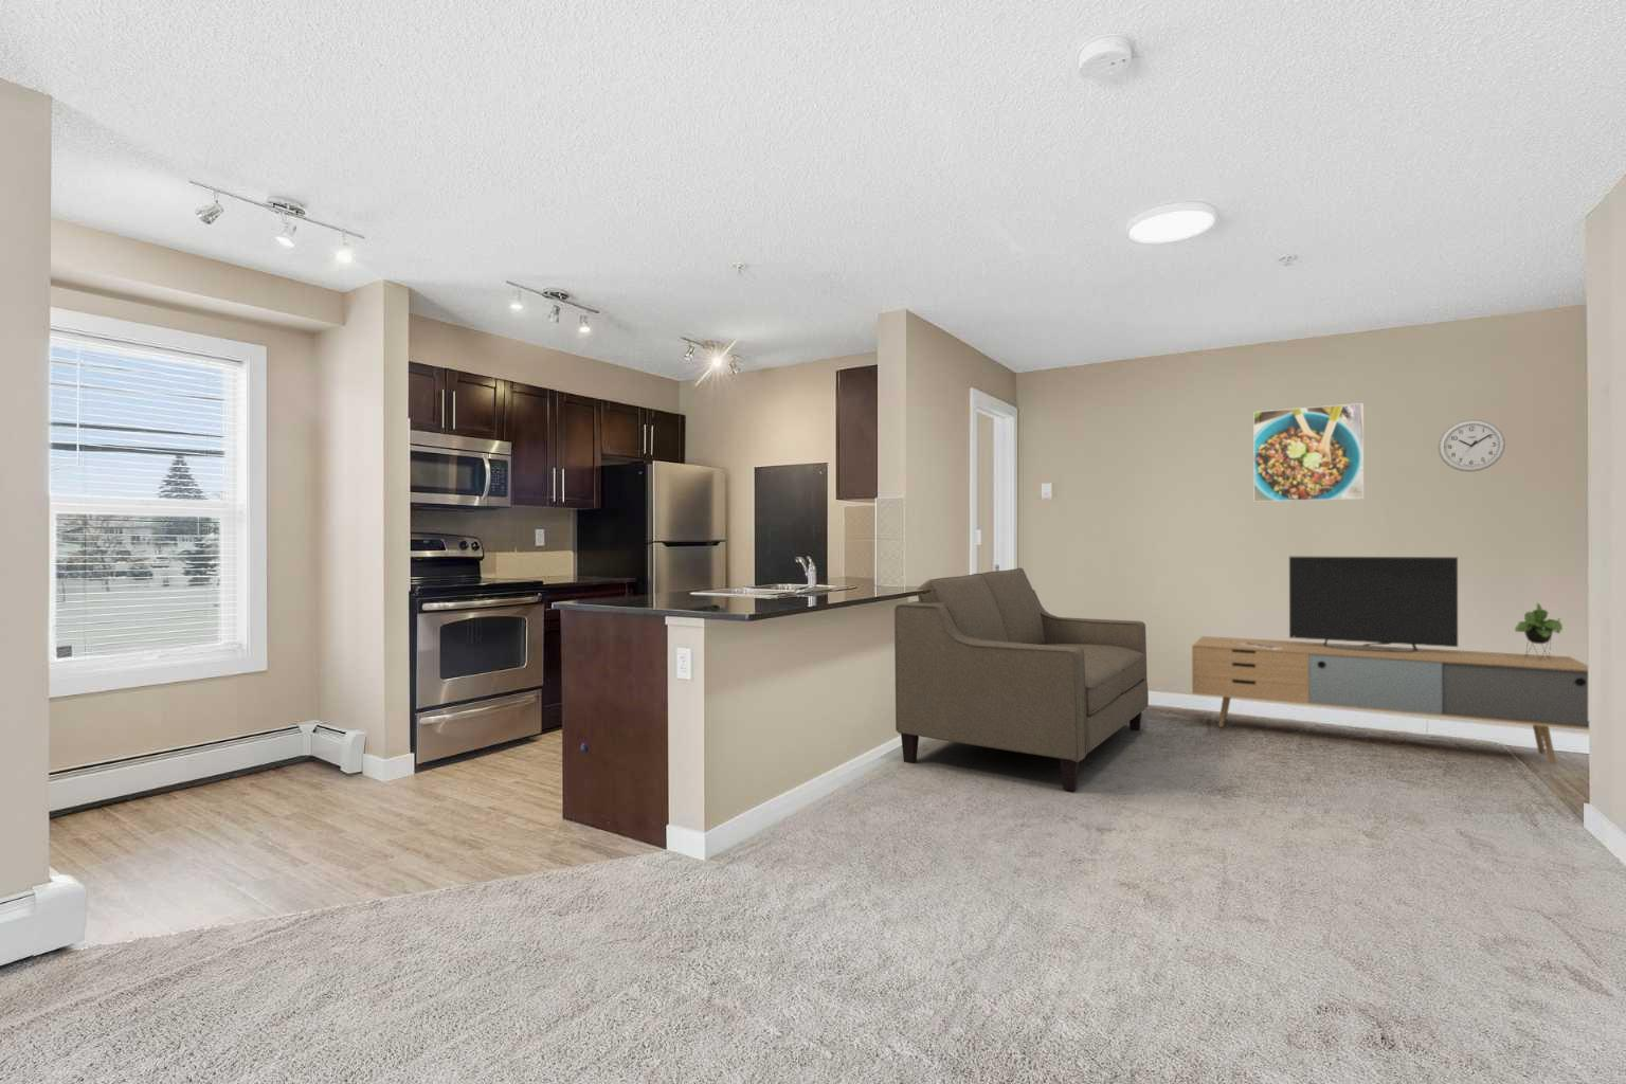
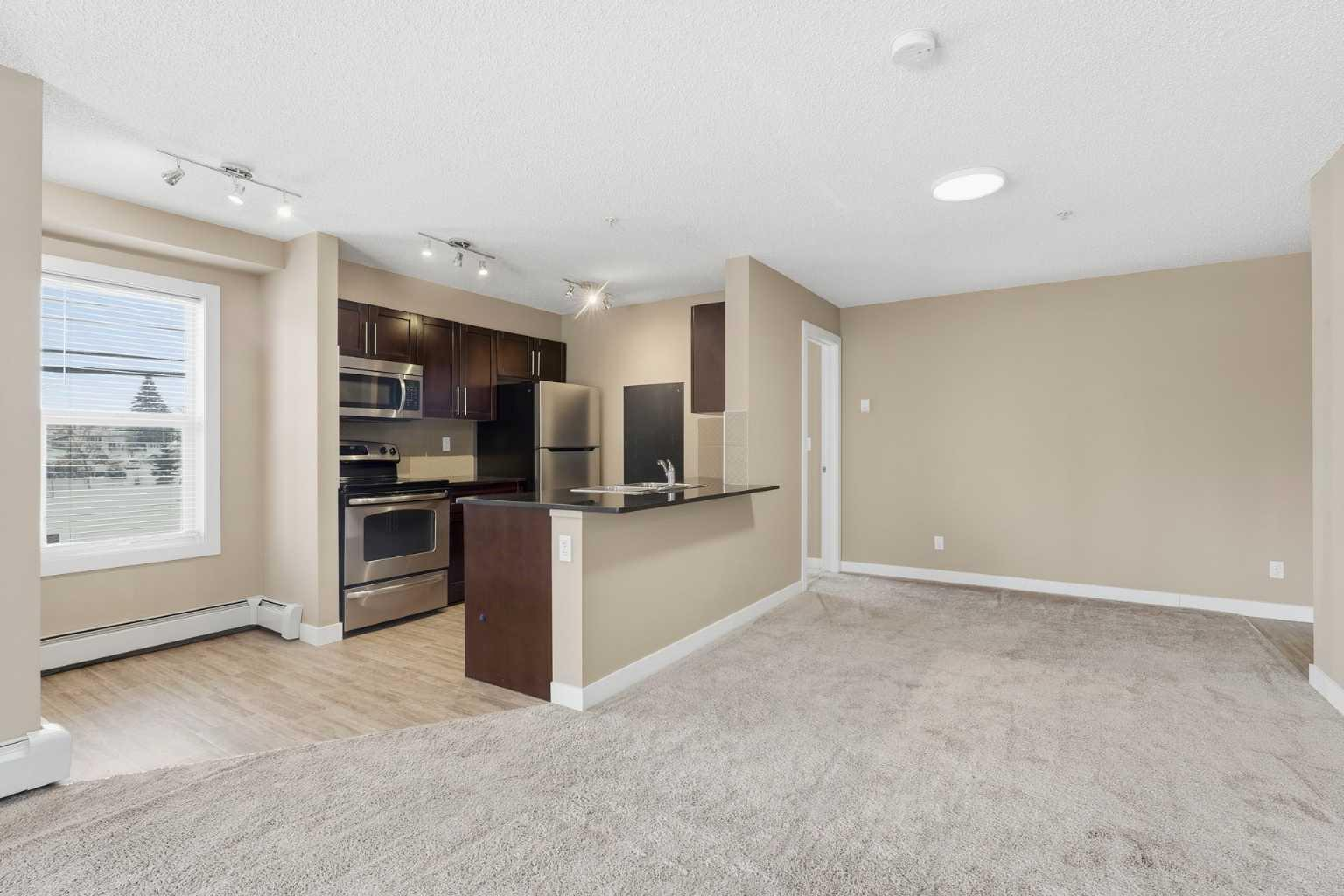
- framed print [1252,402,1365,503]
- sofa [894,567,1149,792]
- wall clock [1436,419,1506,473]
- media console [1190,555,1590,766]
